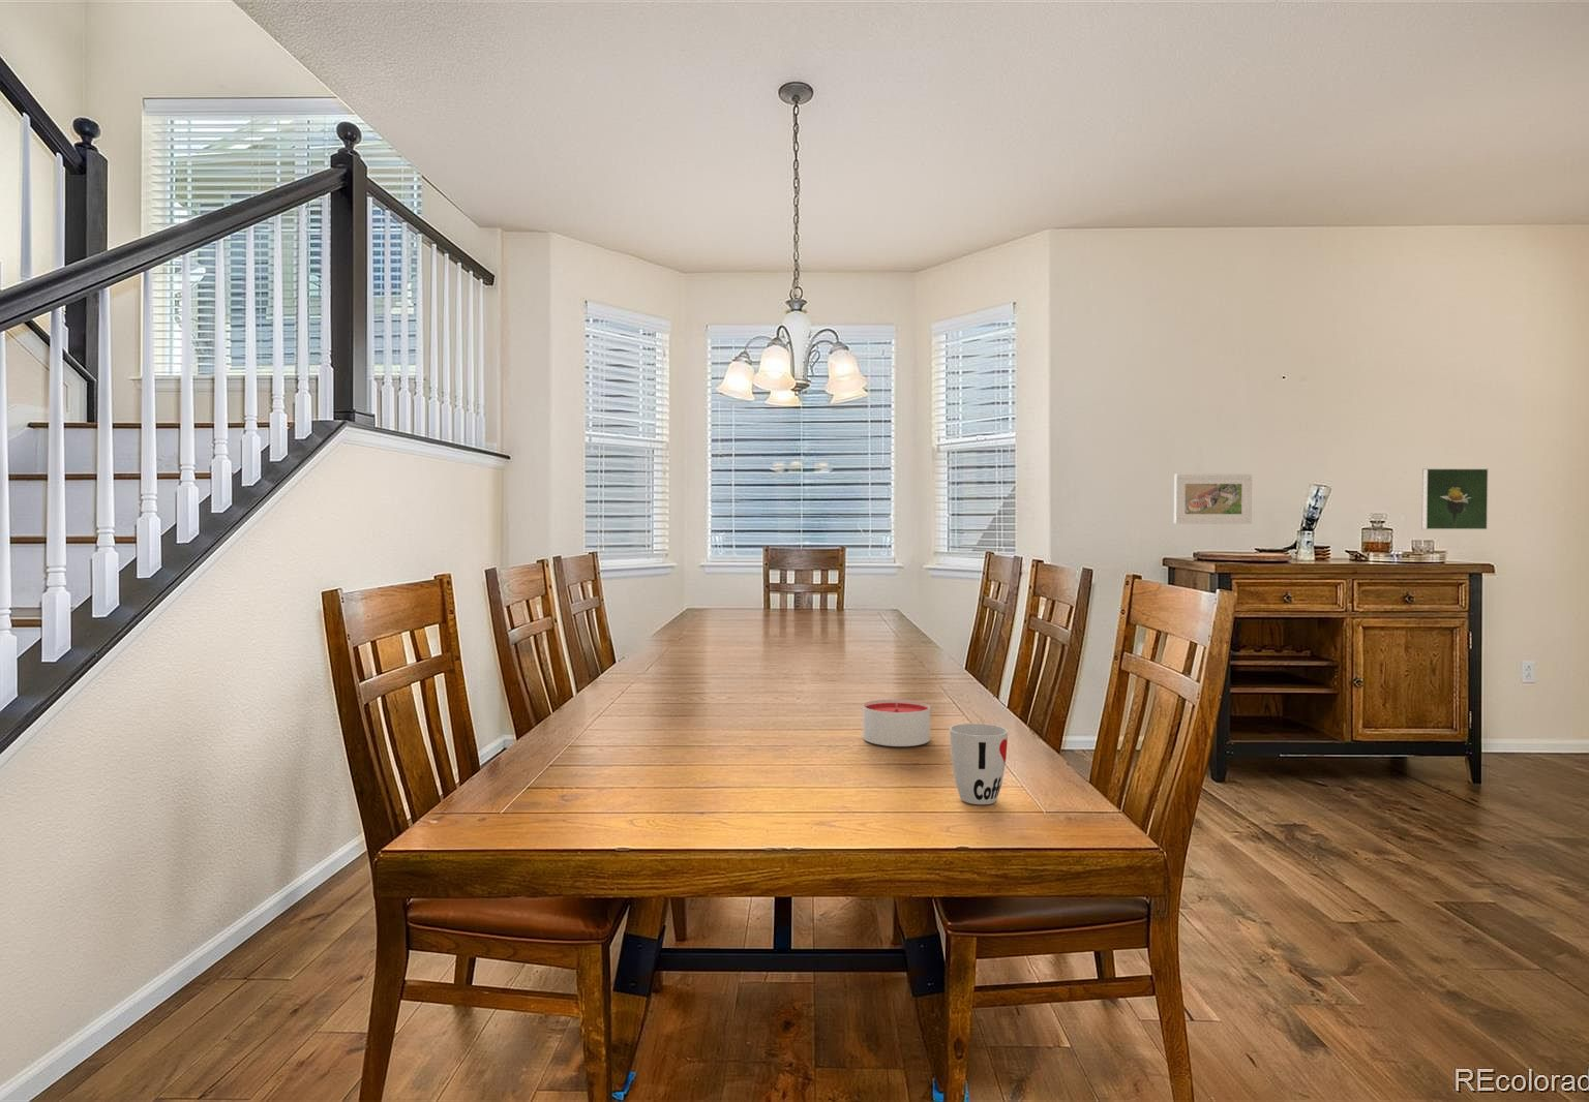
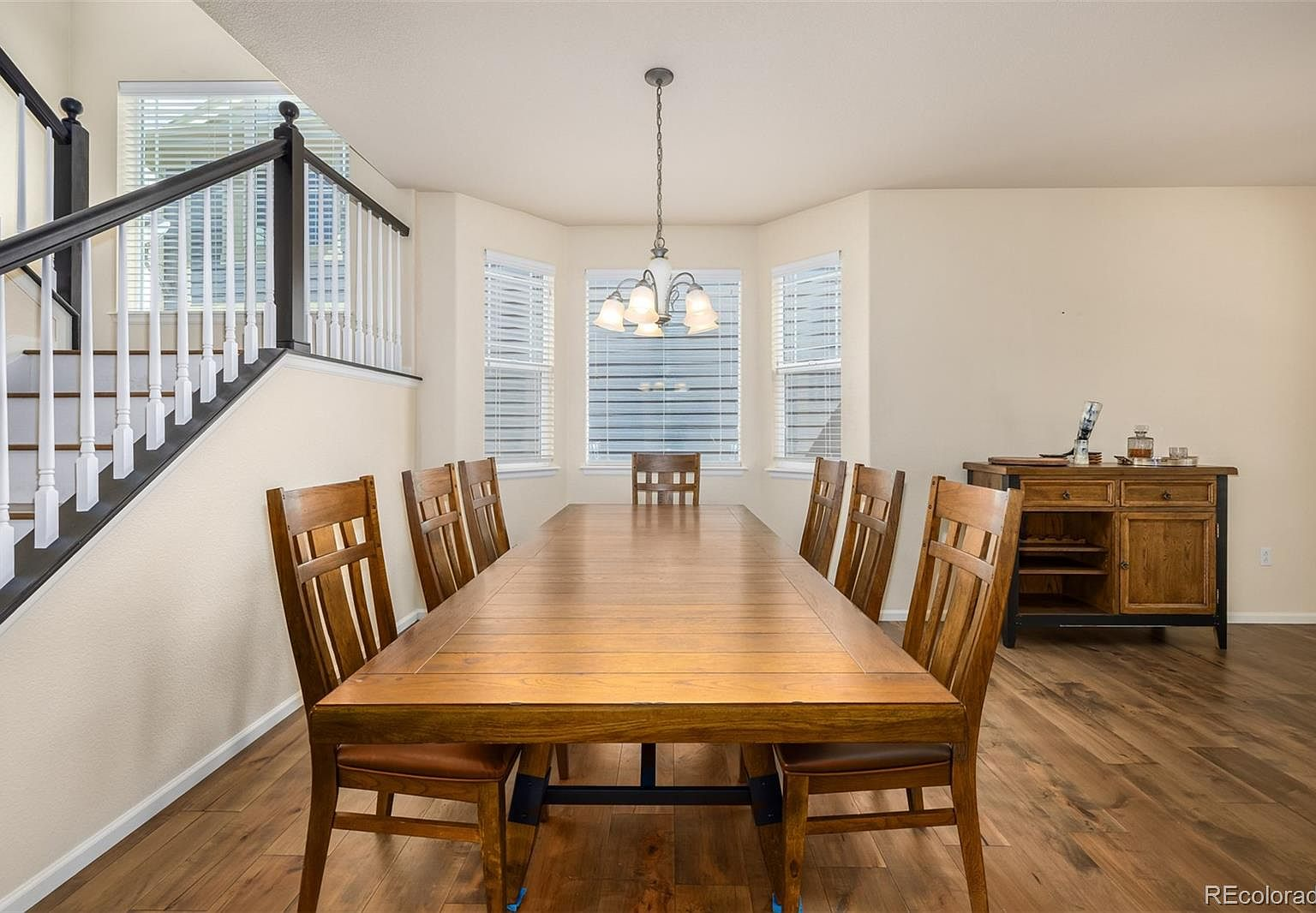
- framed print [1174,473,1253,525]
- candle [862,698,931,747]
- cup [949,723,1008,805]
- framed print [1420,467,1490,530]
